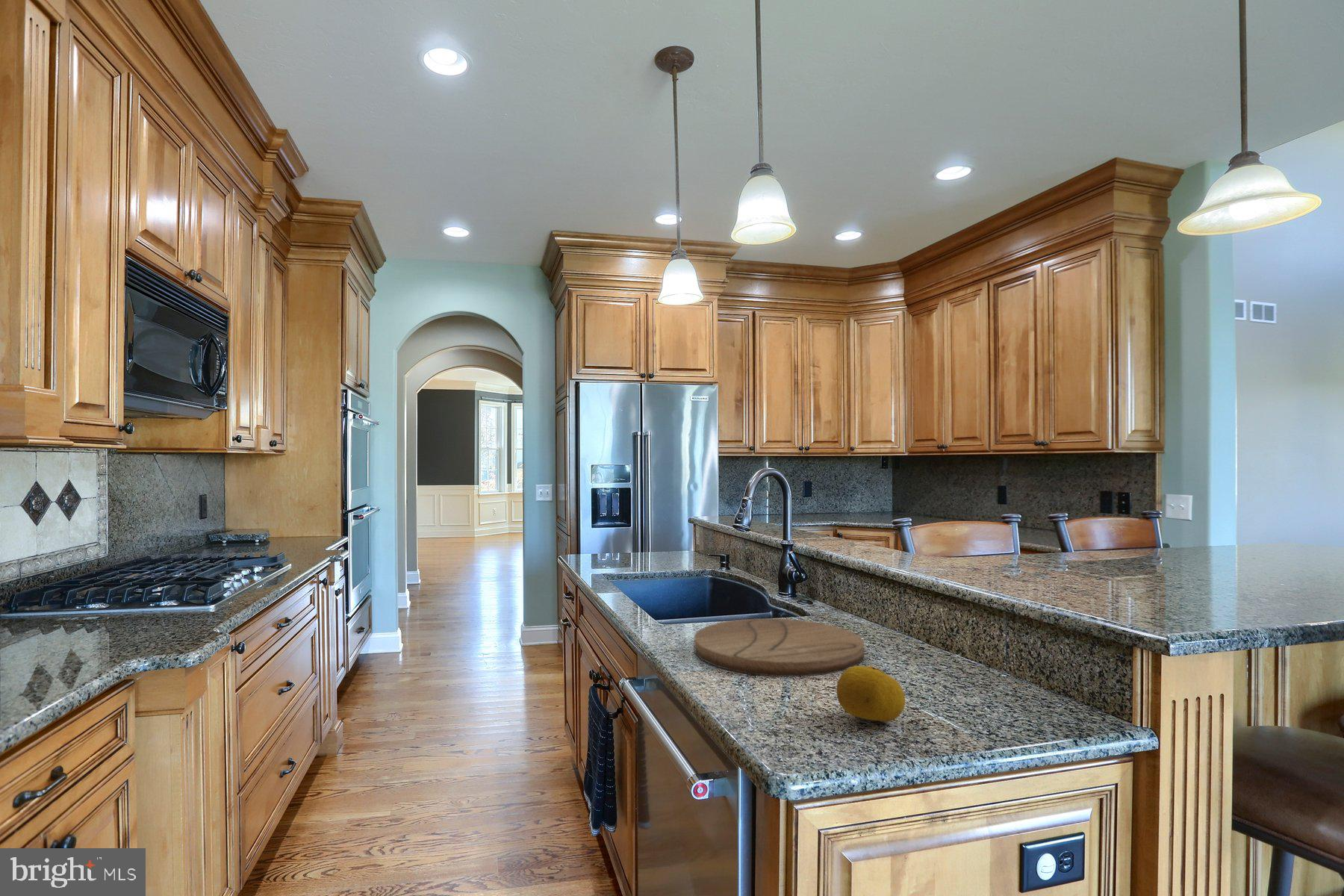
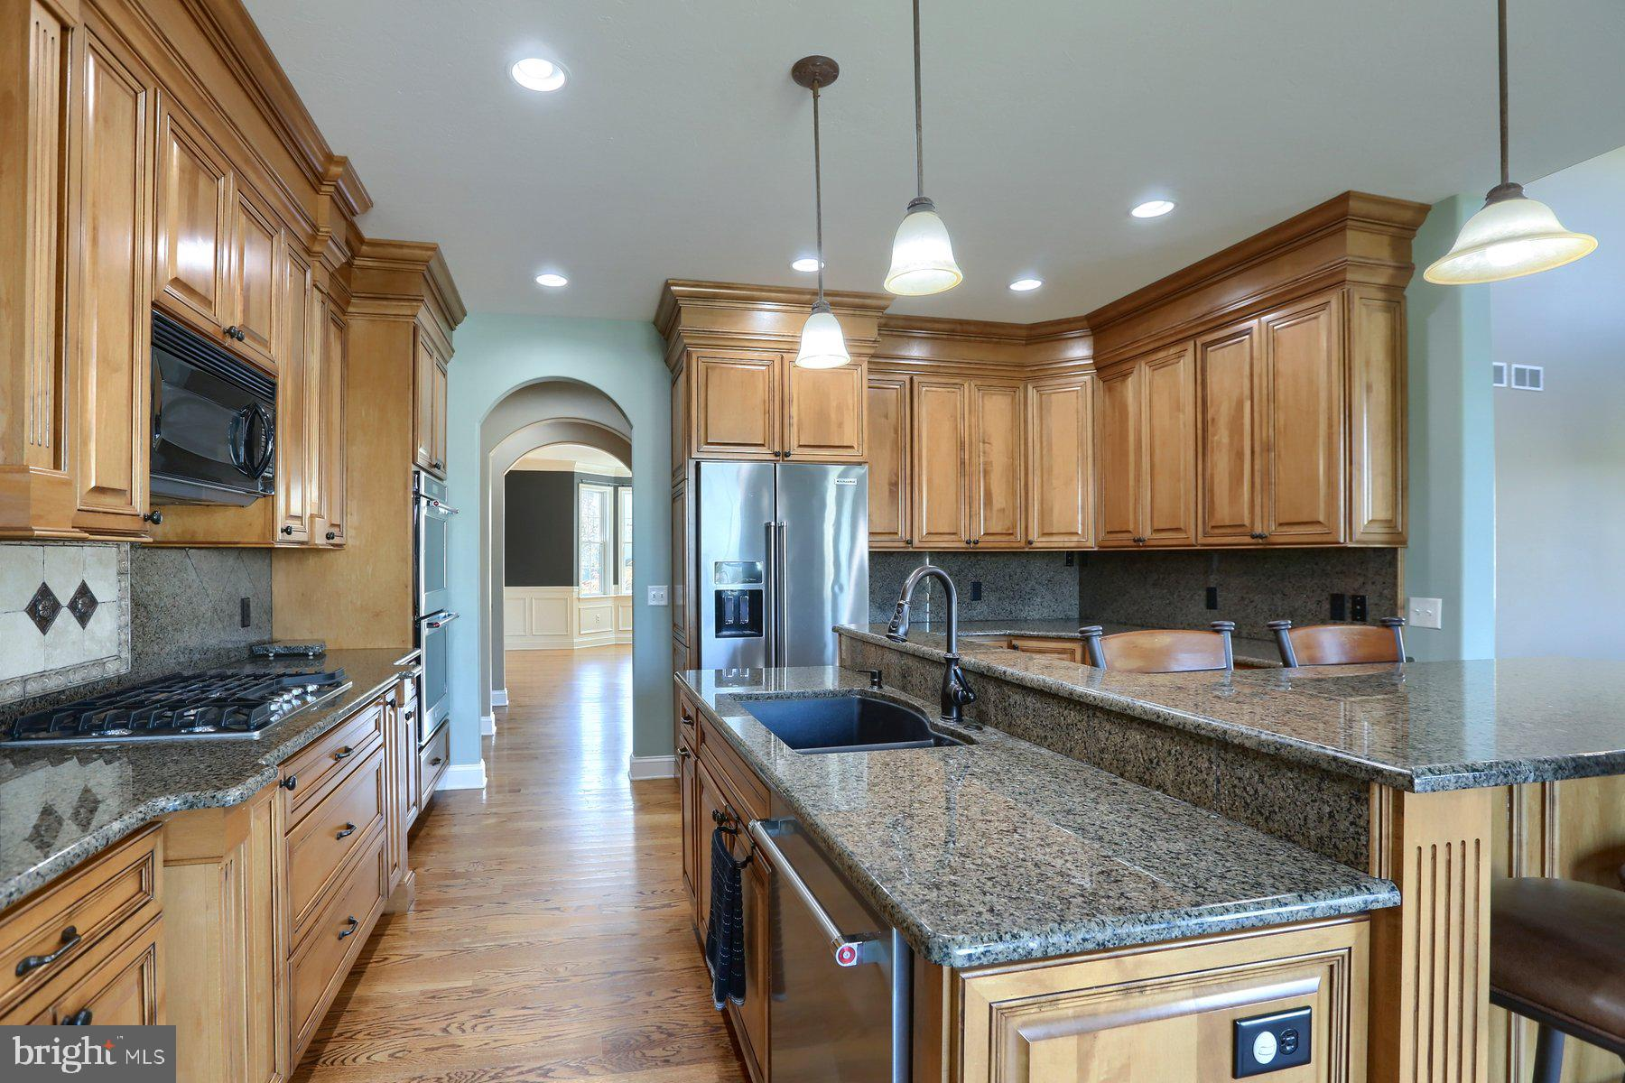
- fruit [836,665,906,723]
- cutting board [694,617,865,677]
